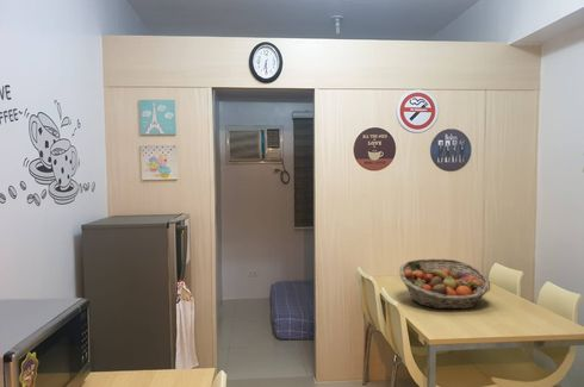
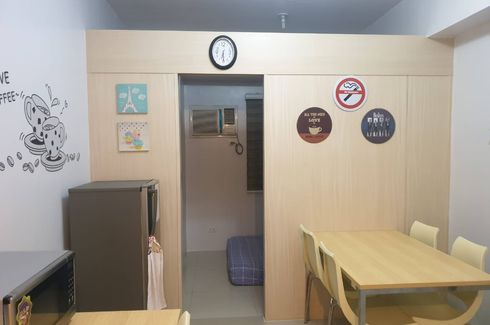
- fruit basket [398,257,491,310]
